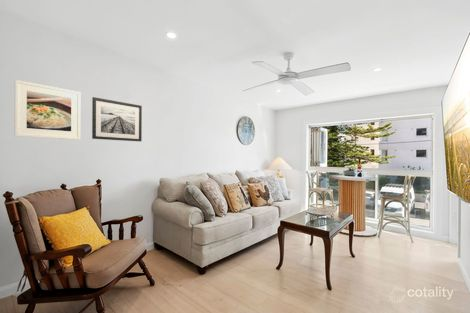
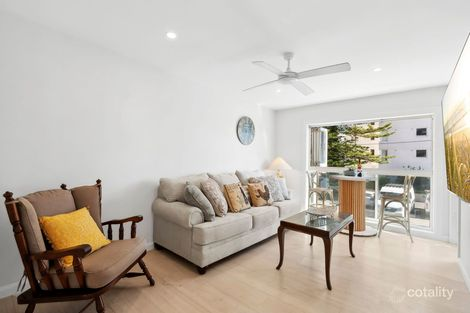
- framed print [13,79,81,141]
- wall art [91,96,143,142]
